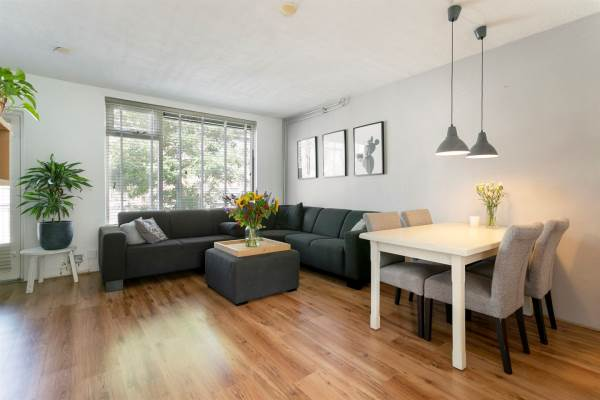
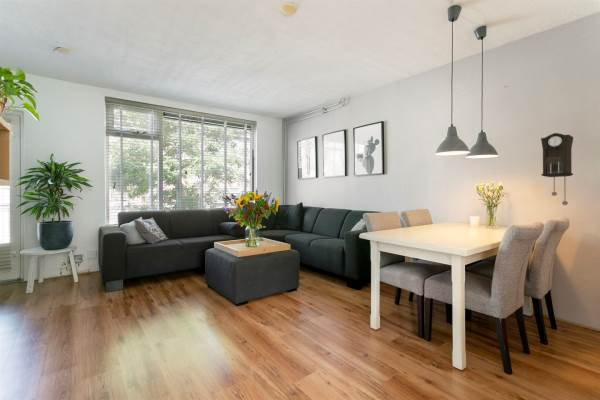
+ pendulum clock [540,132,574,206]
